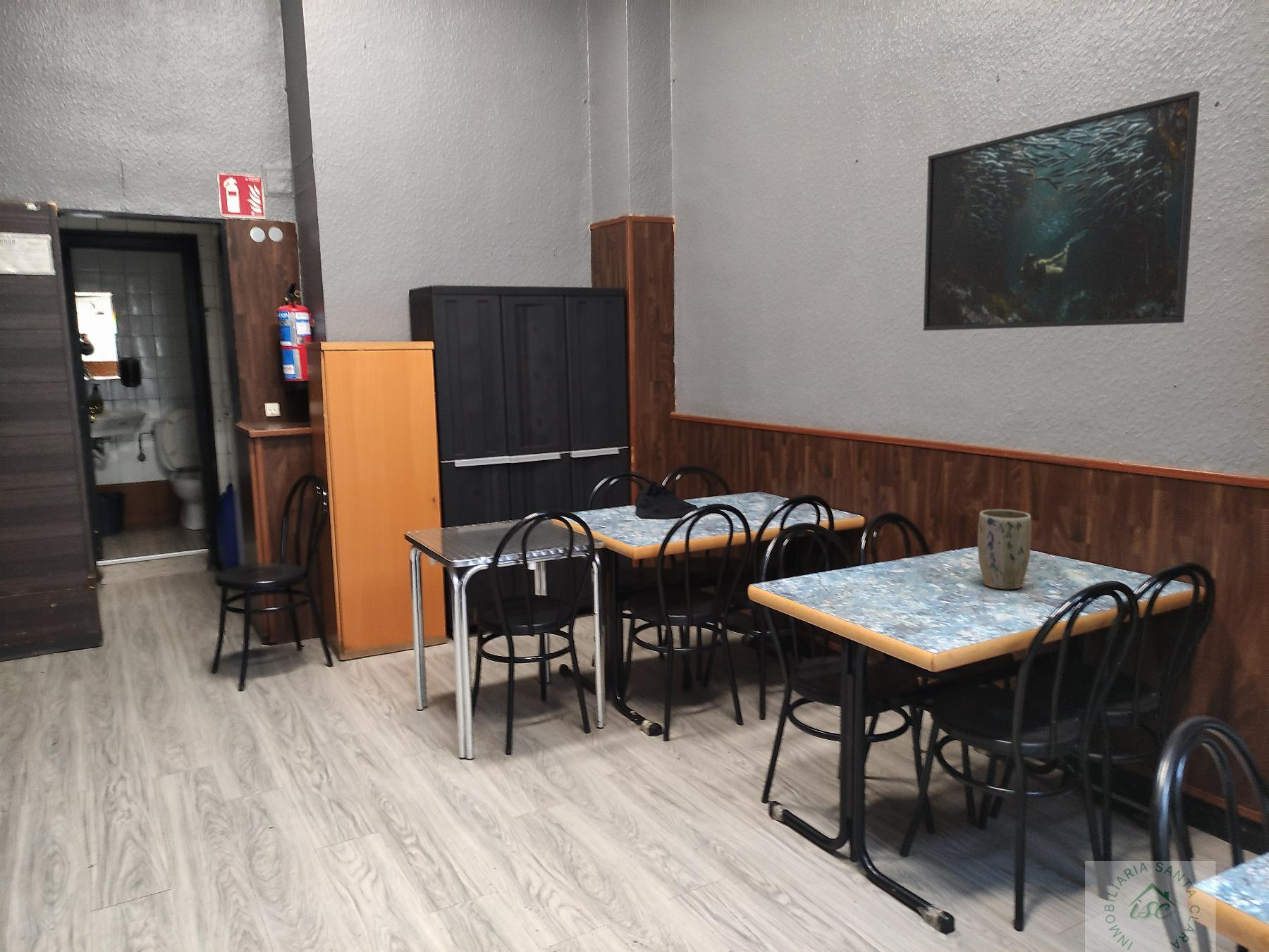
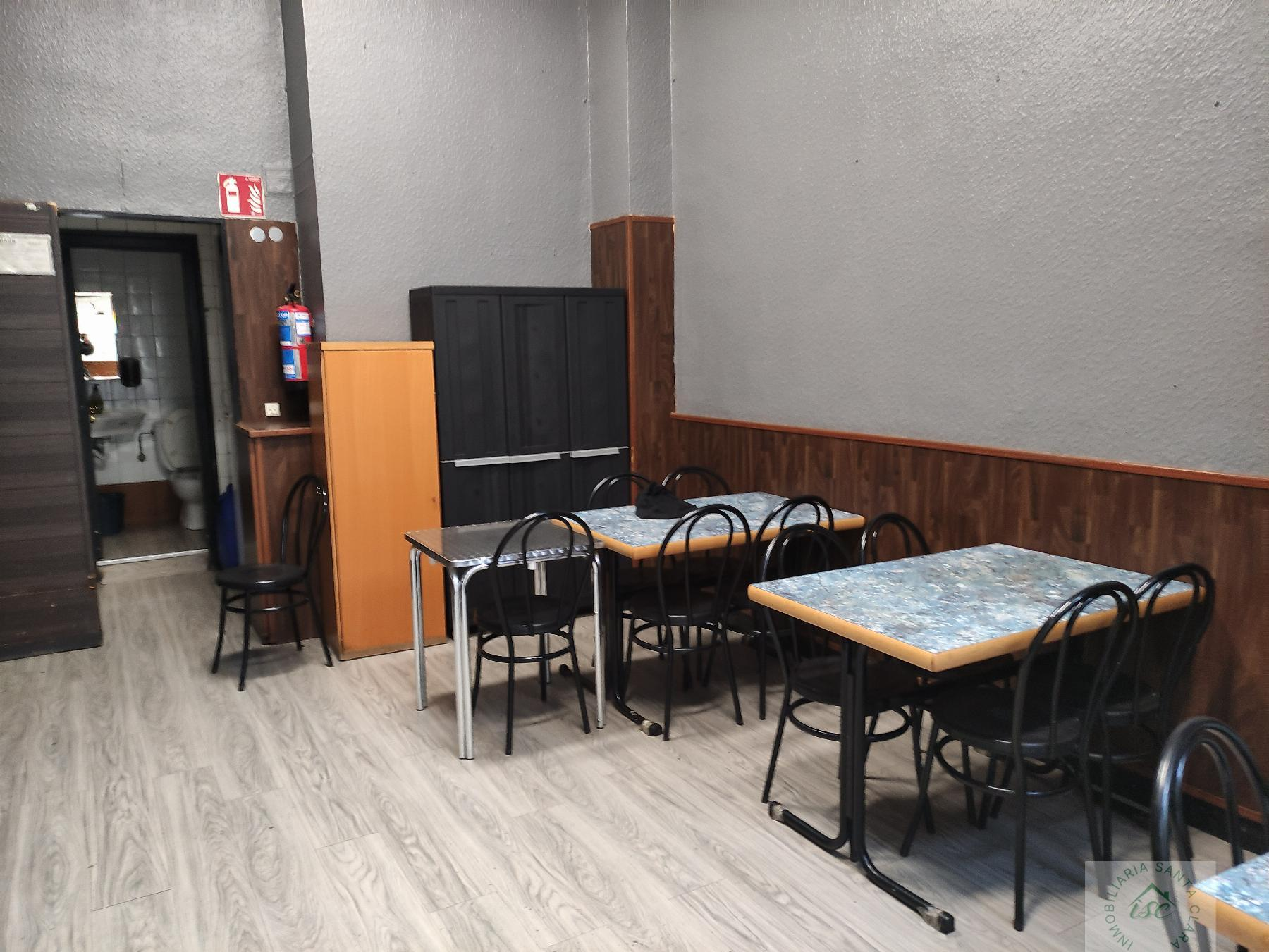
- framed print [923,90,1201,331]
- plant pot [977,509,1032,590]
